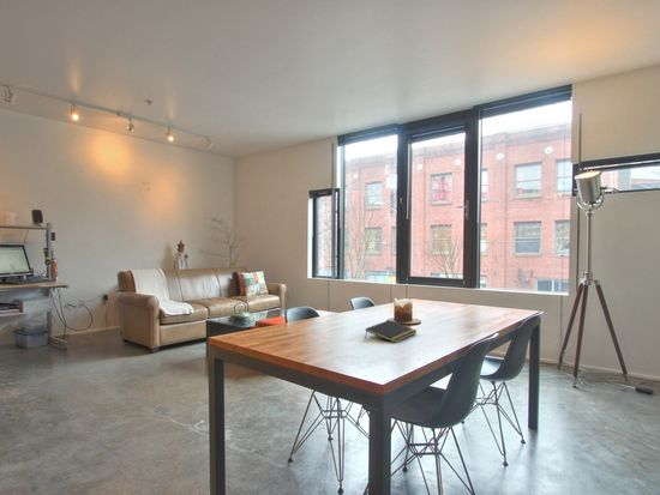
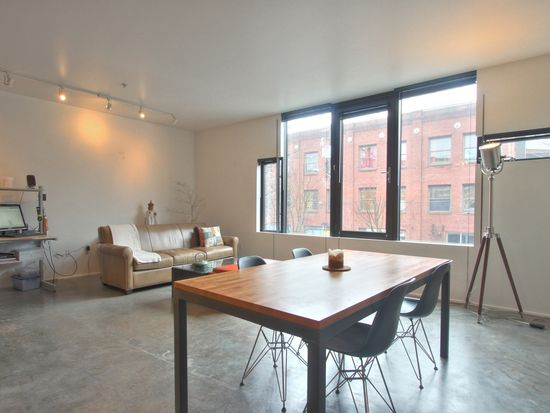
- notepad [364,319,418,344]
